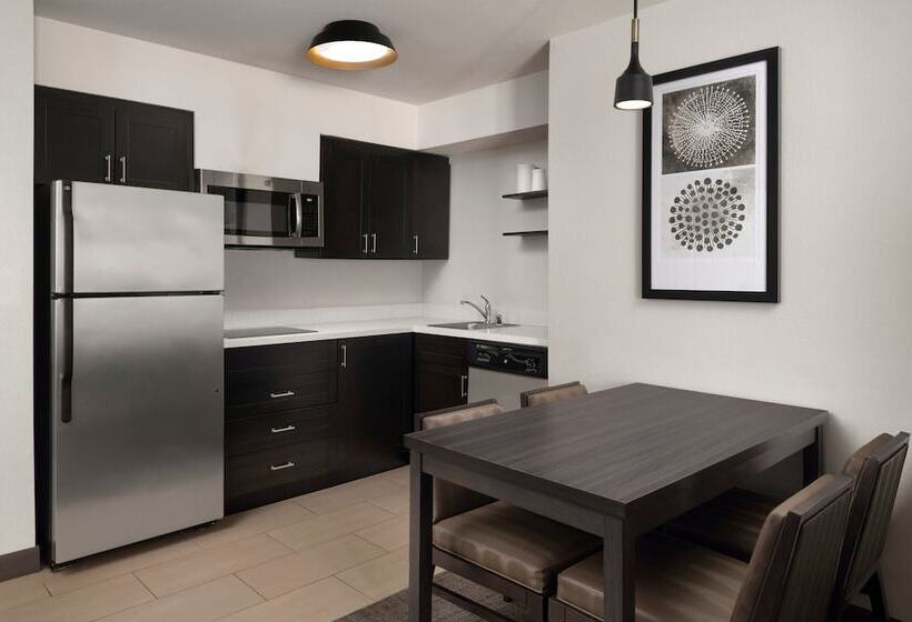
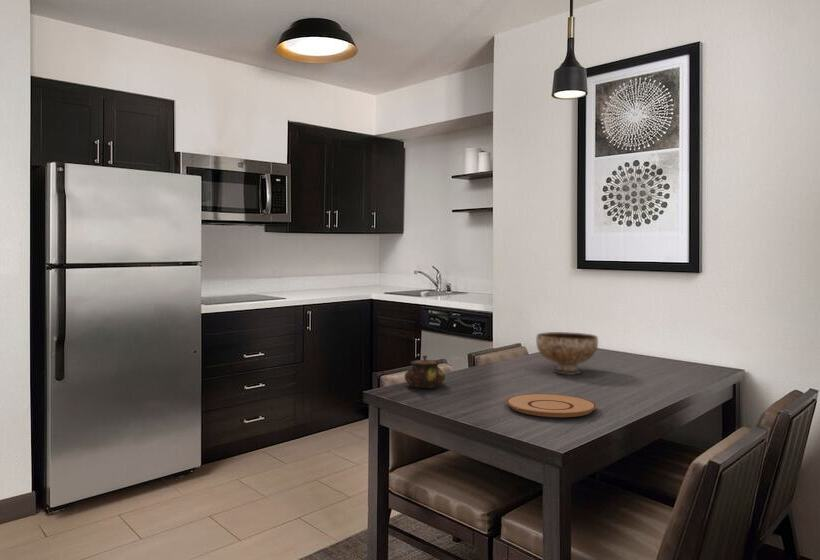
+ bowl [535,331,599,375]
+ plate [505,393,598,418]
+ teapot [404,354,446,389]
